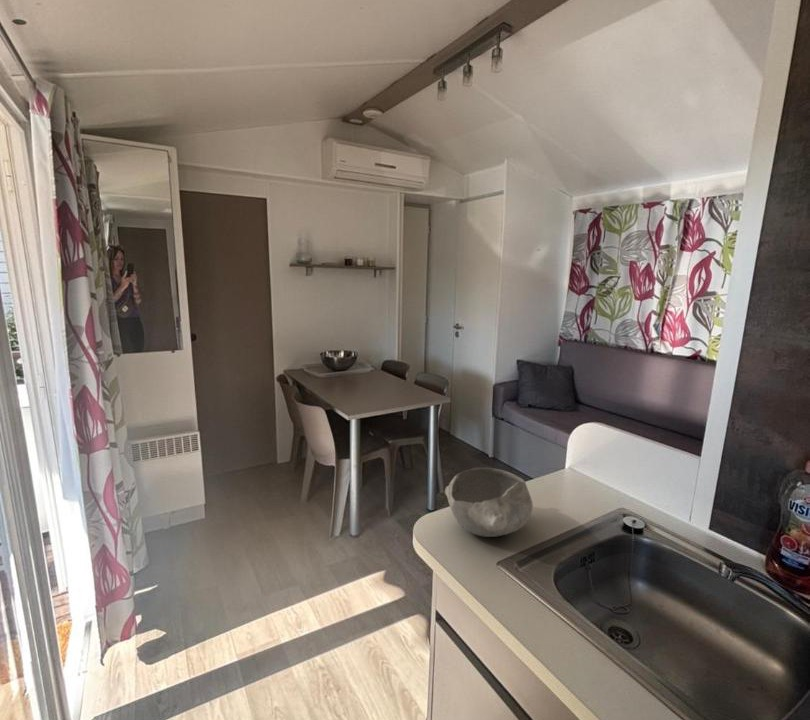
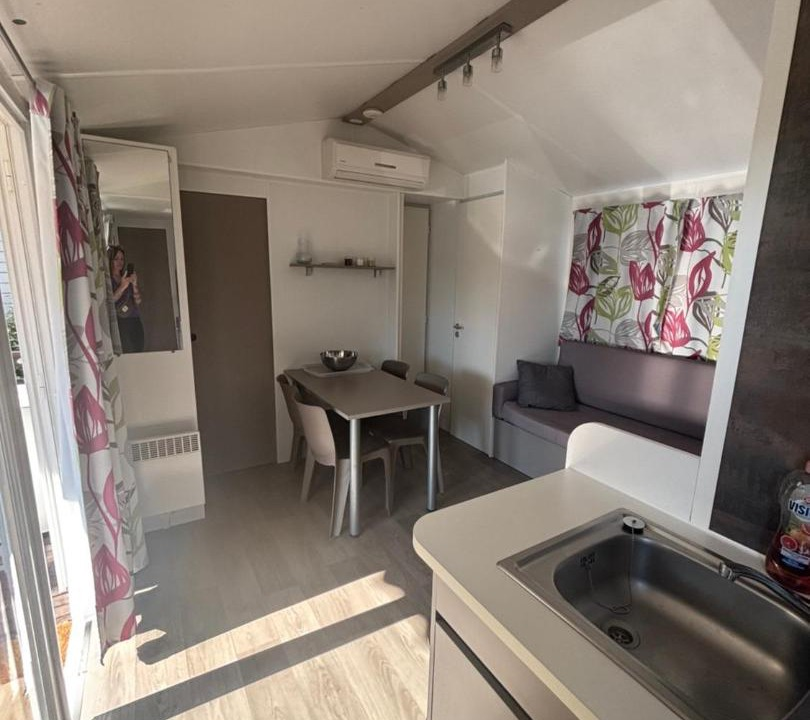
- bowl [444,467,534,538]
